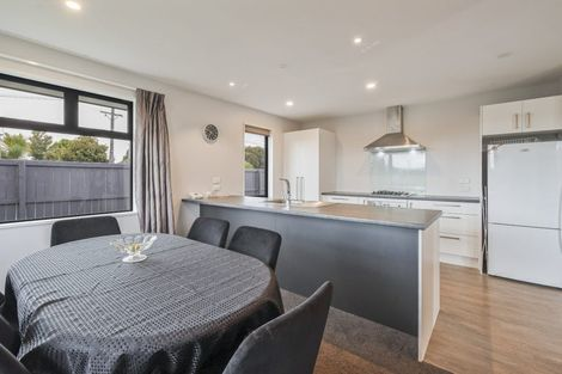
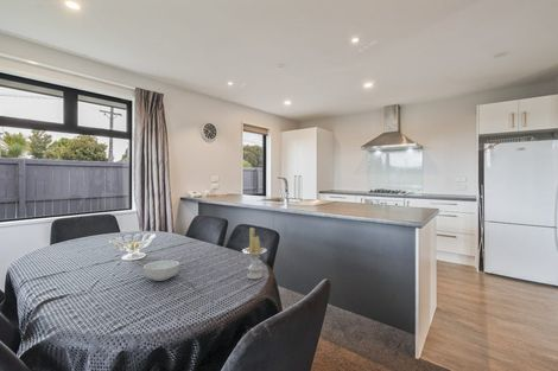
+ candle [241,226,268,280]
+ cereal bowl [142,258,180,282]
